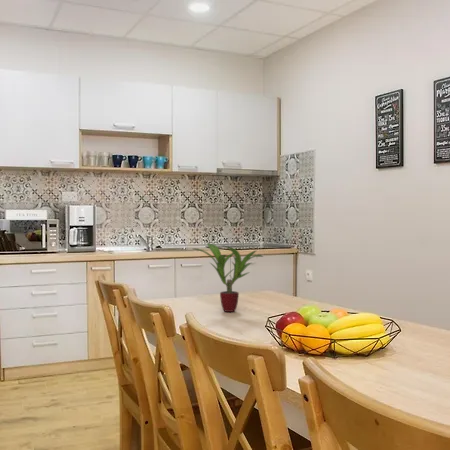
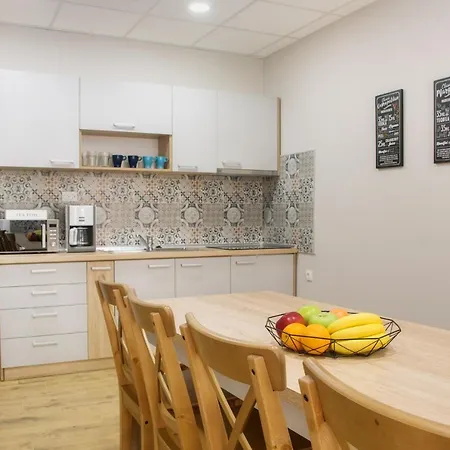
- potted plant [193,242,264,313]
